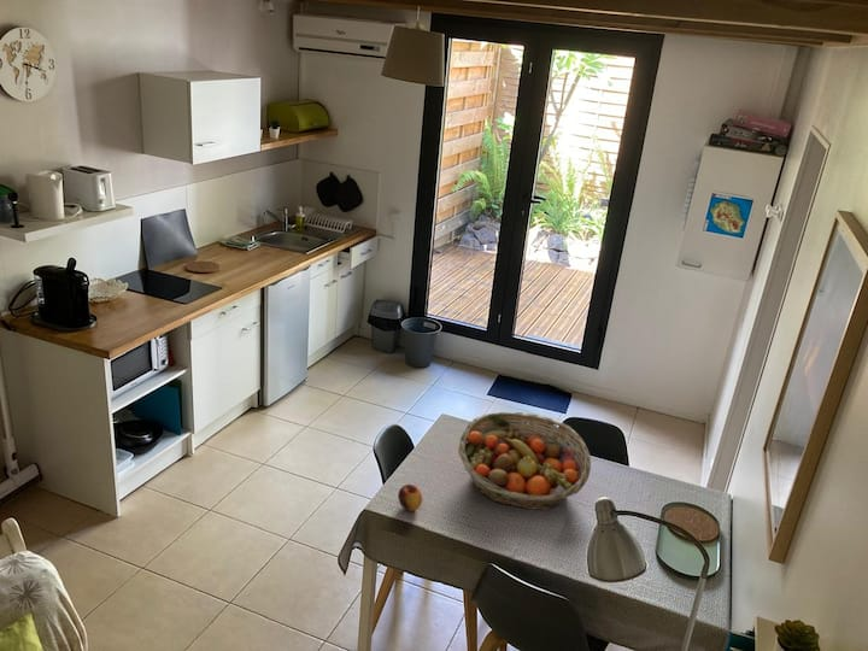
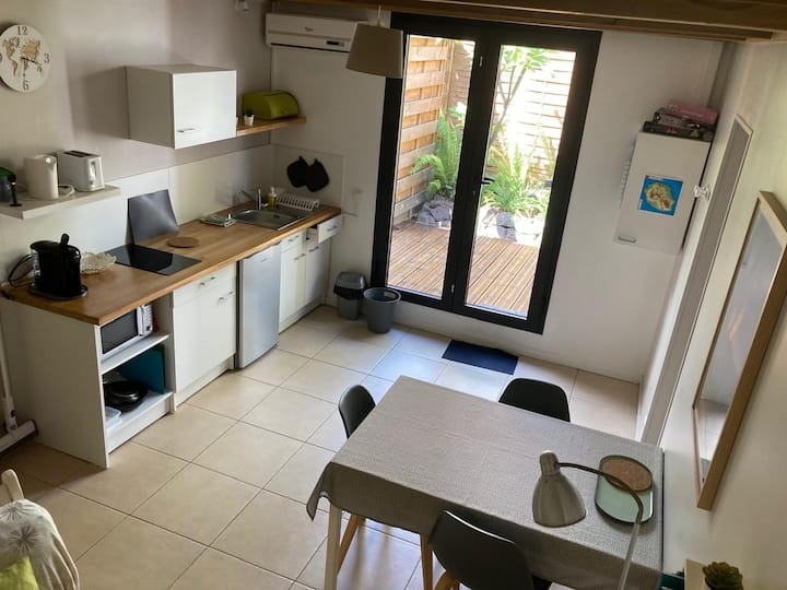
- fruit basket [457,411,592,511]
- apple [397,483,423,512]
